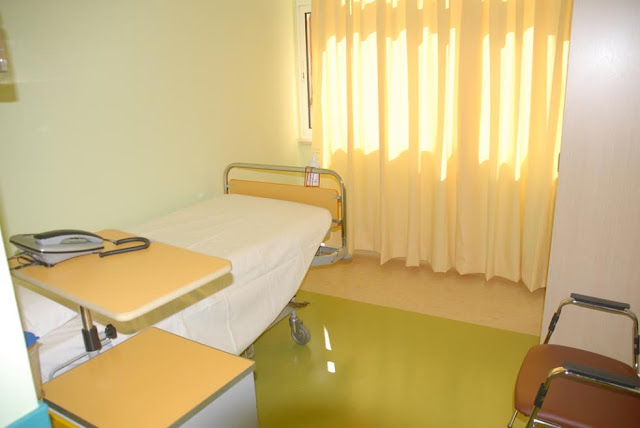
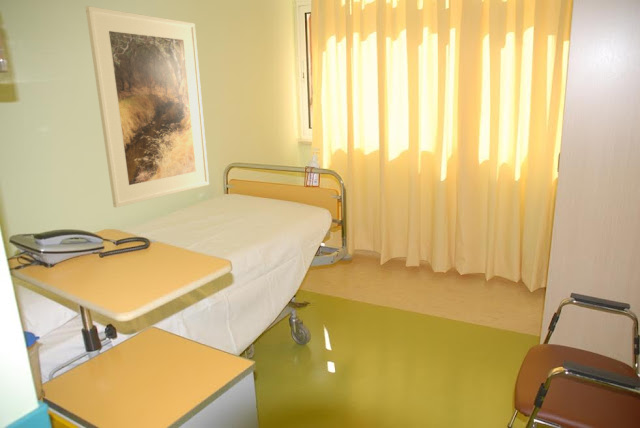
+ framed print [85,5,210,208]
